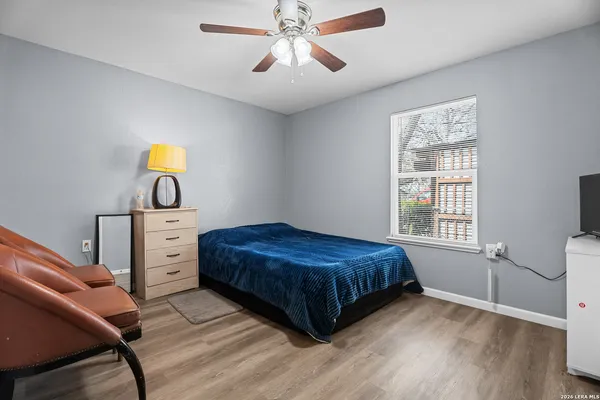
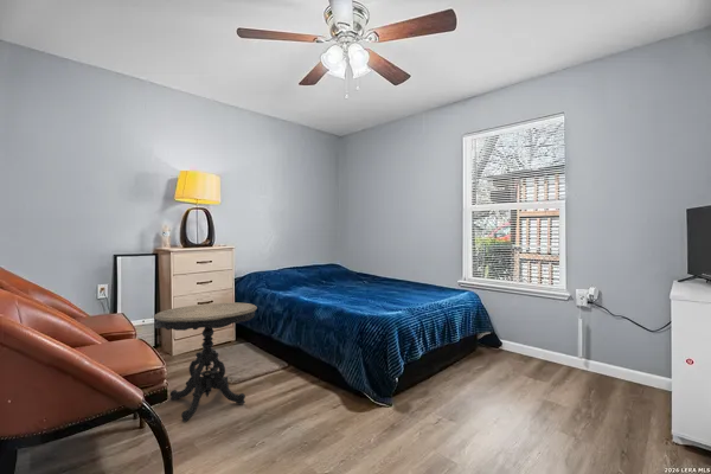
+ side table [153,301,258,423]
